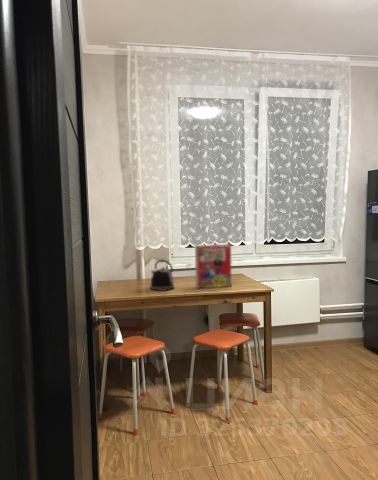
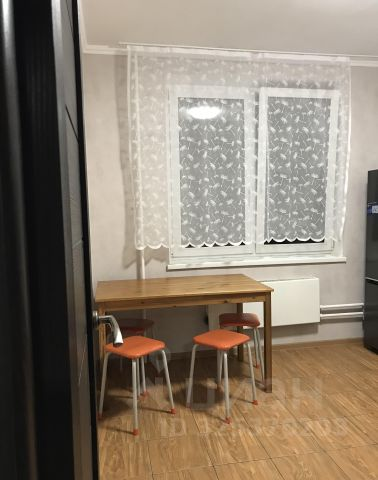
- cereal box [194,243,232,289]
- kettle [149,259,175,292]
